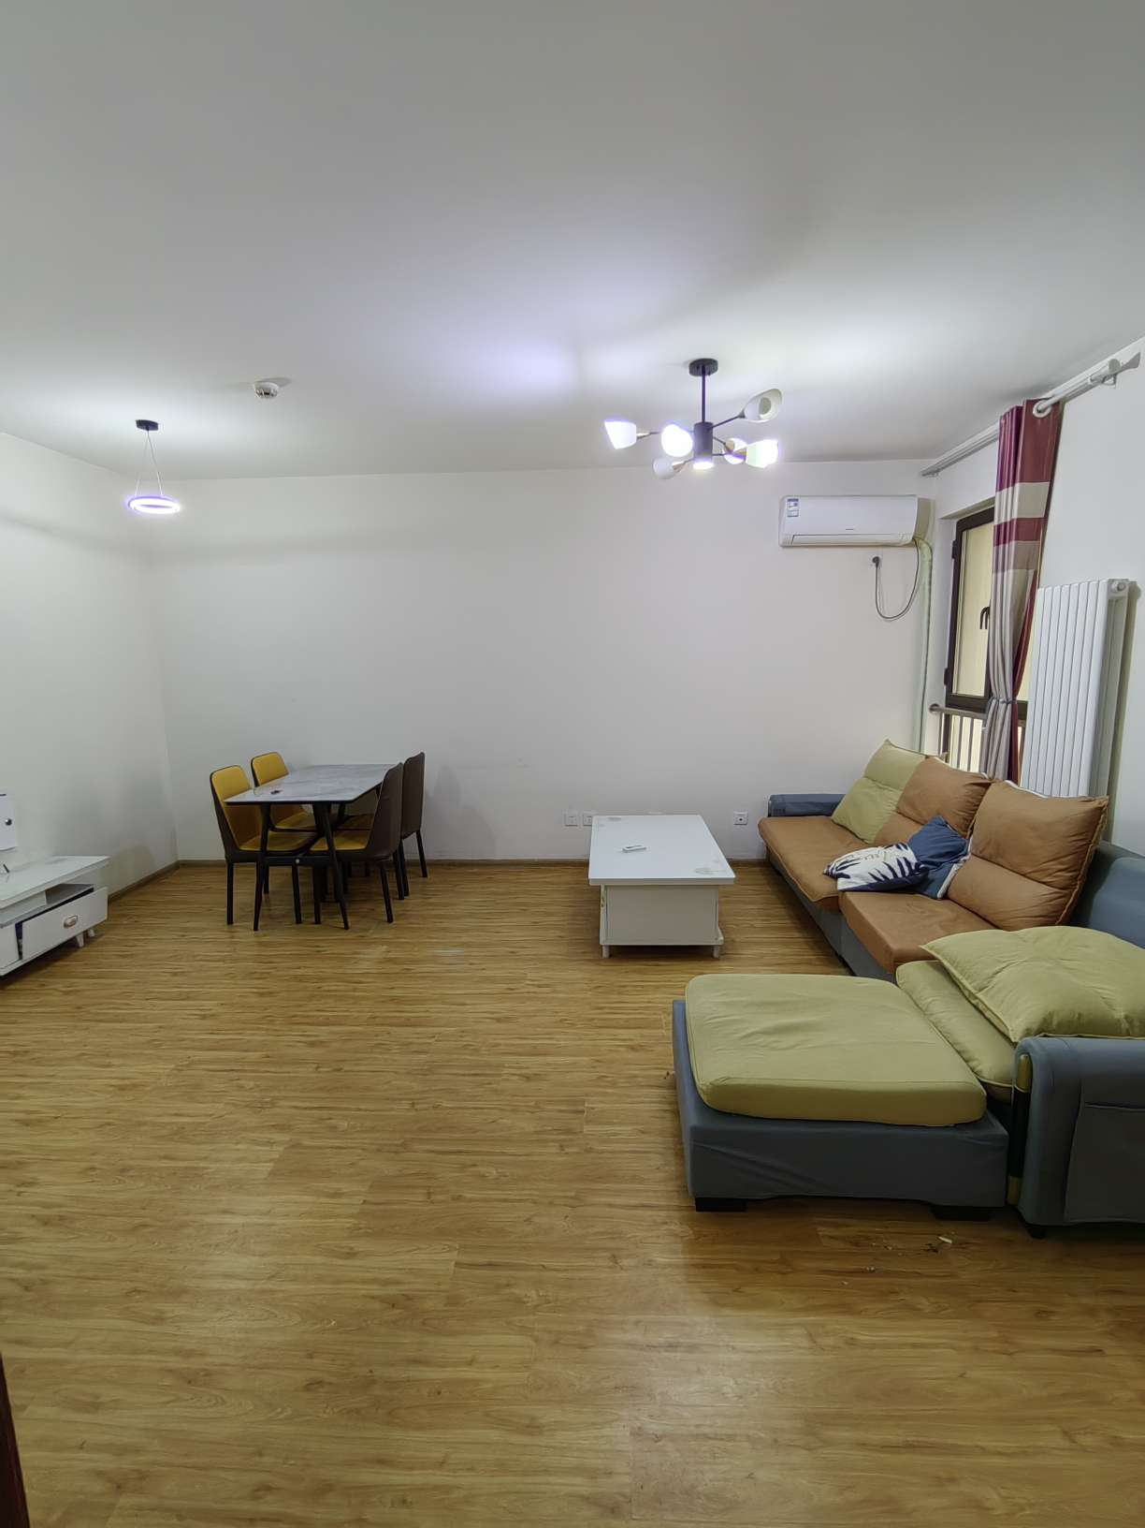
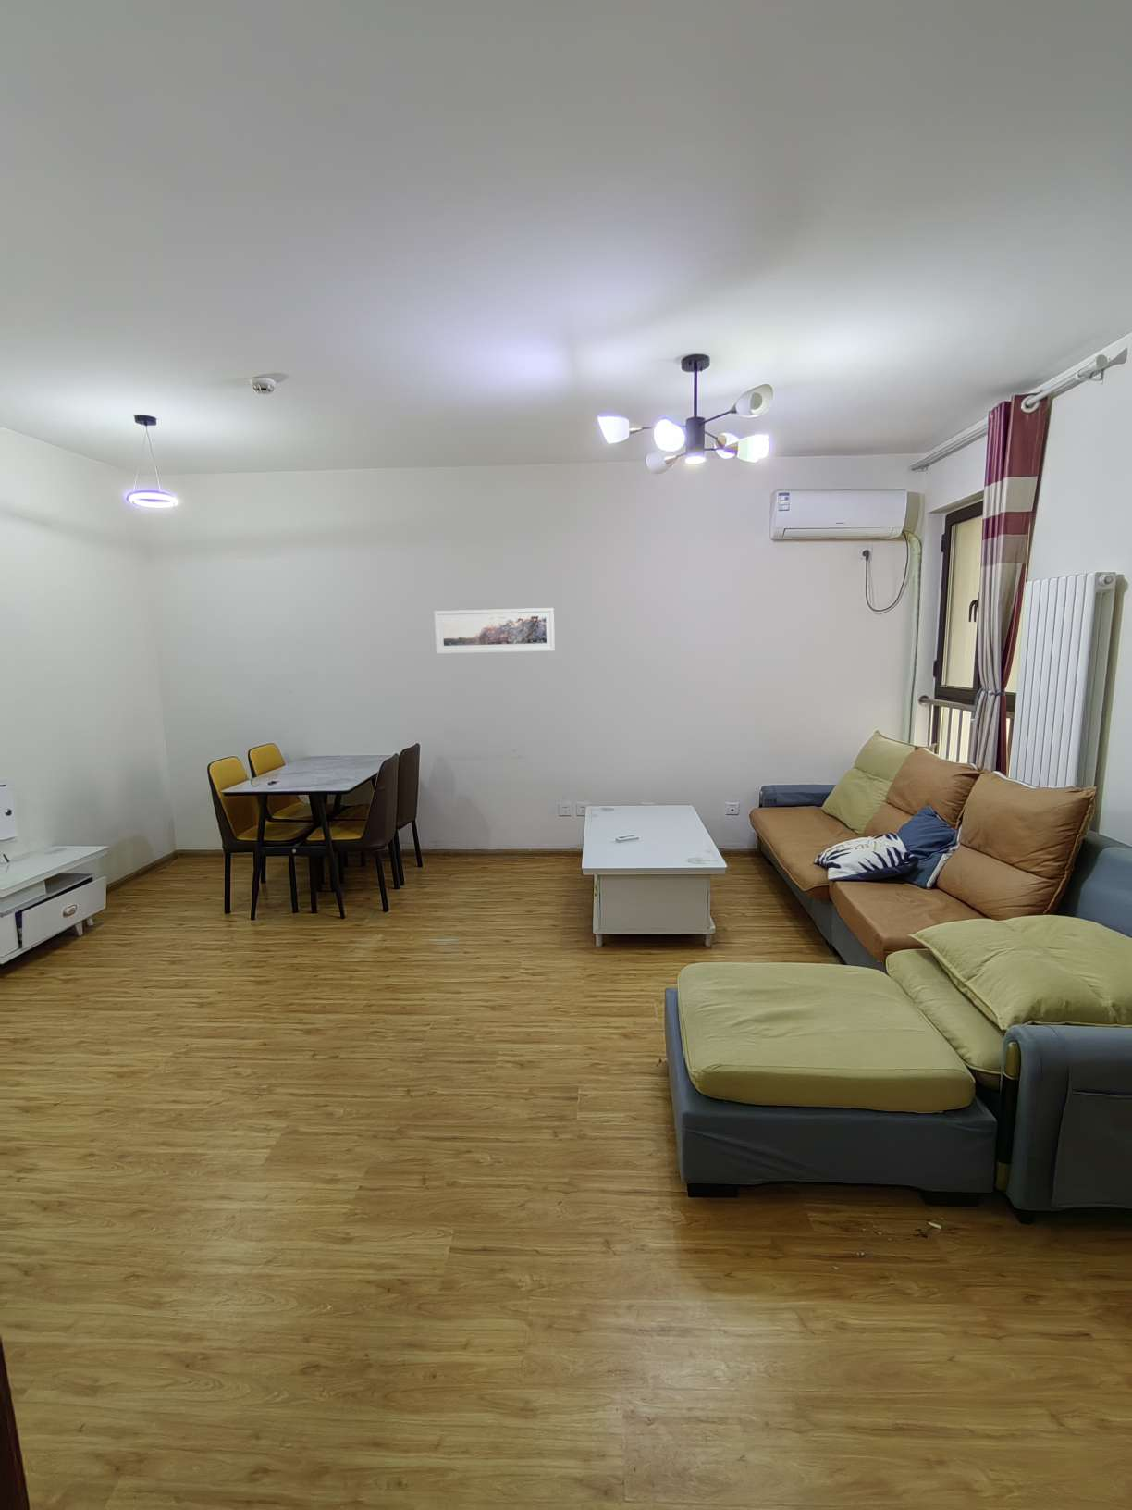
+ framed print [434,606,555,655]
